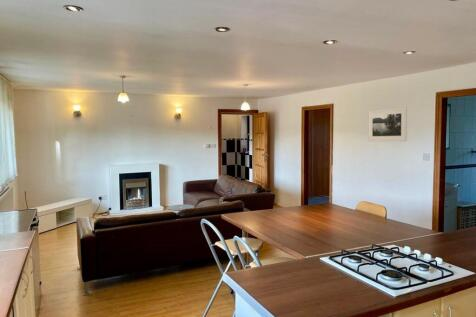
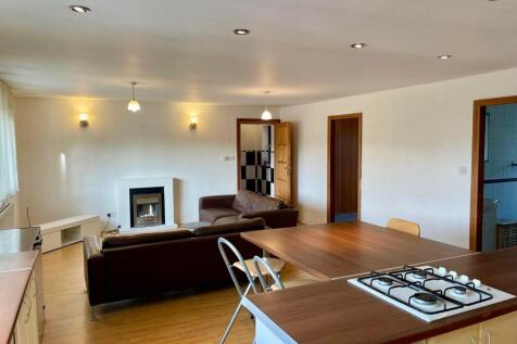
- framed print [368,106,408,142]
